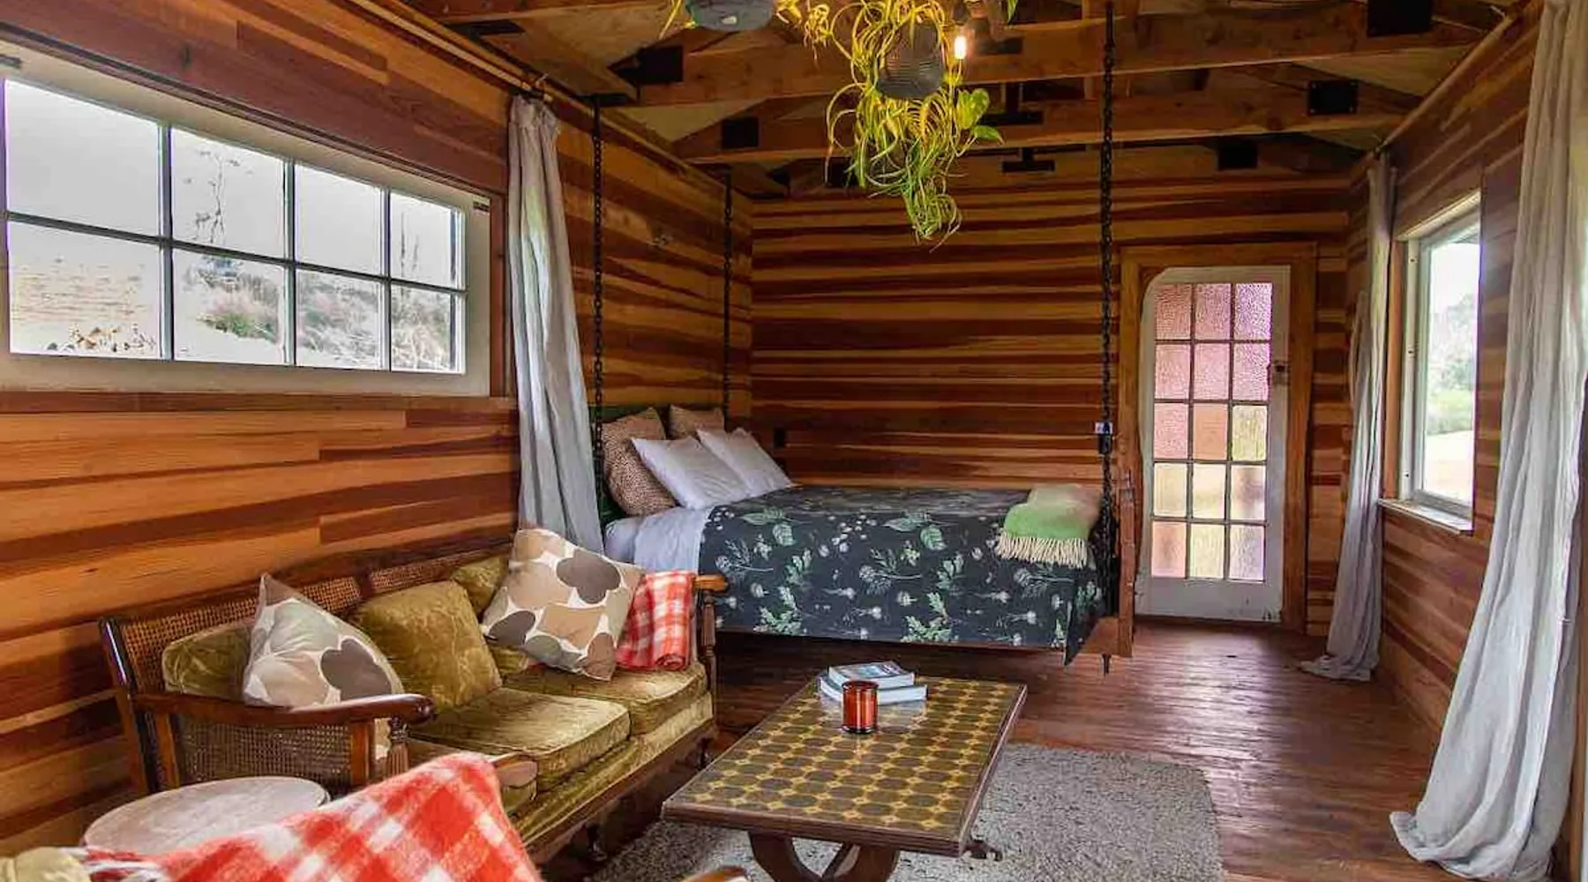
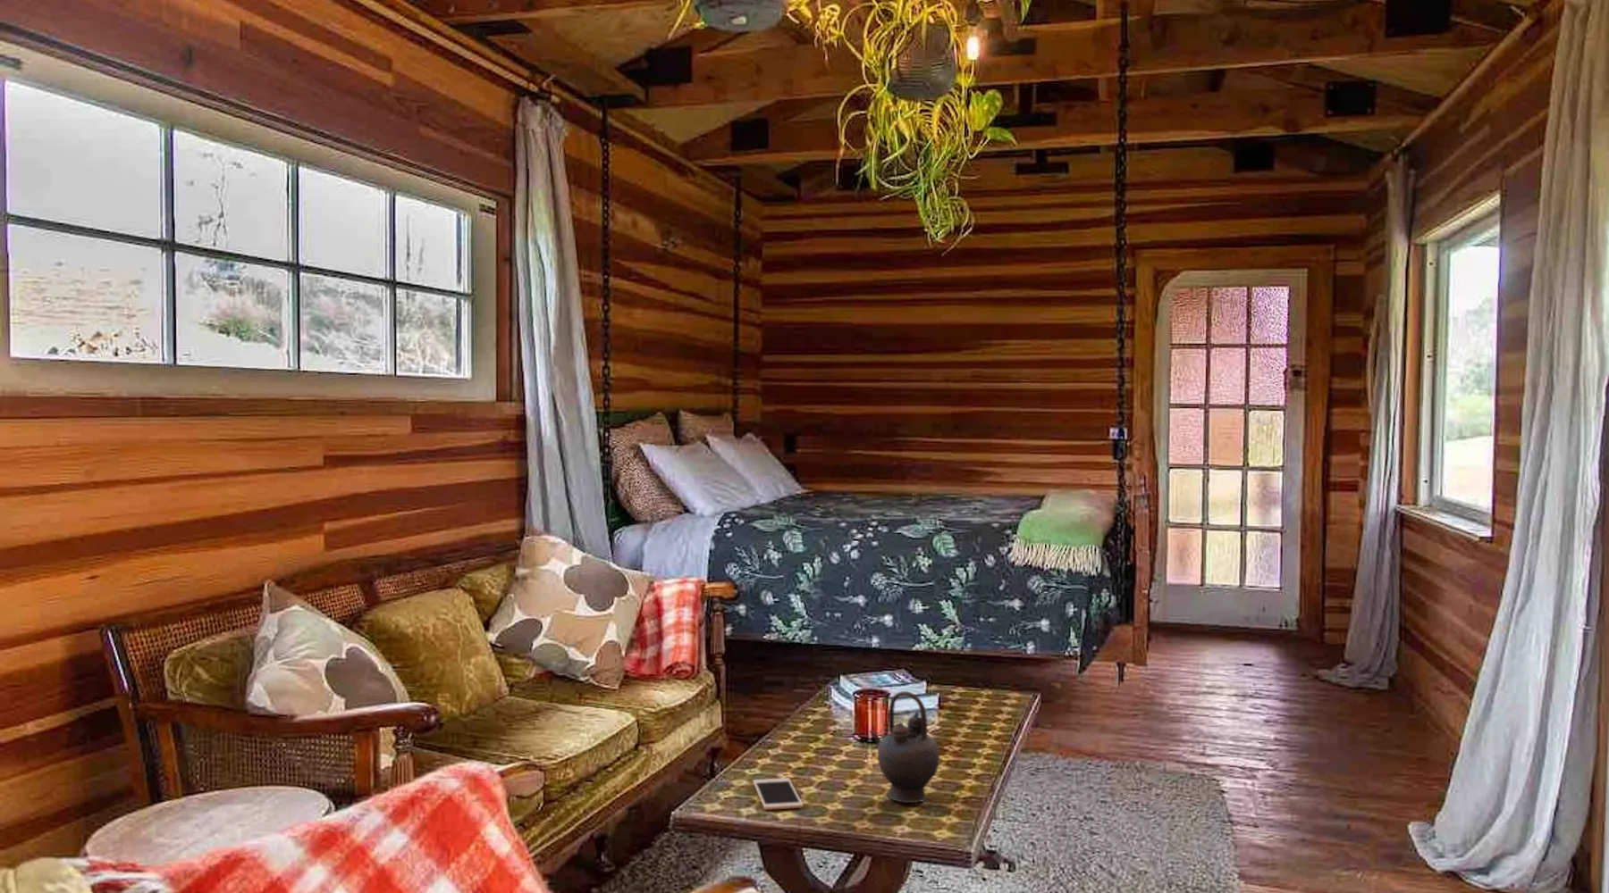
+ teapot [868,691,940,804]
+ cell phone [752,776,803,811]
